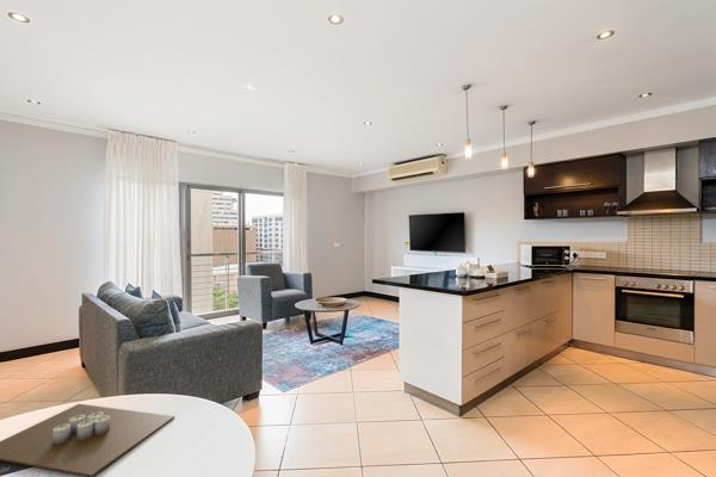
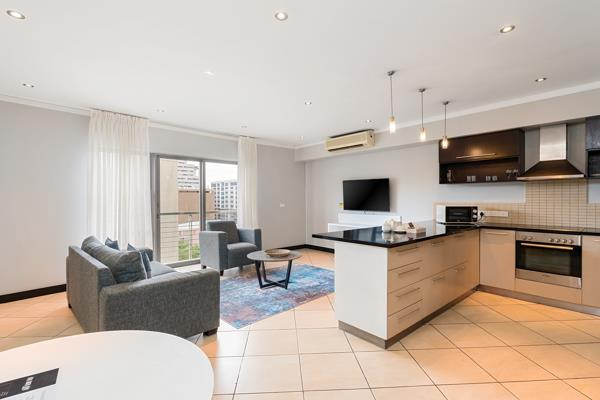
- candle [0,403,175,477]
